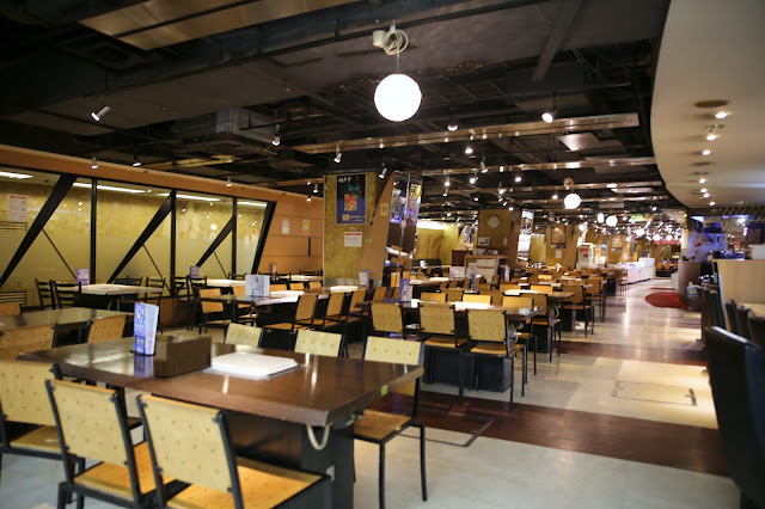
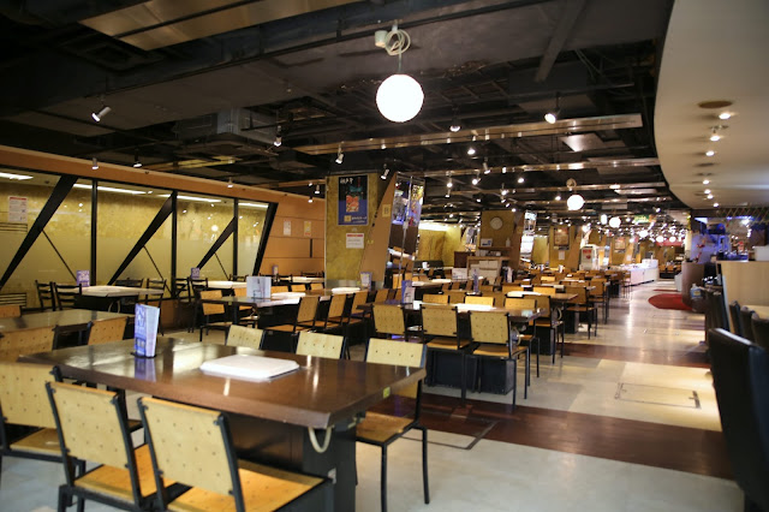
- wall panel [152,333,214,378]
